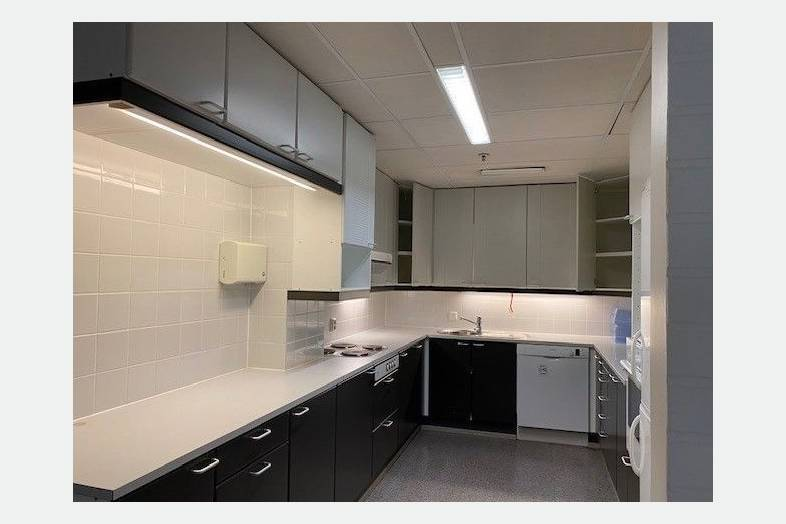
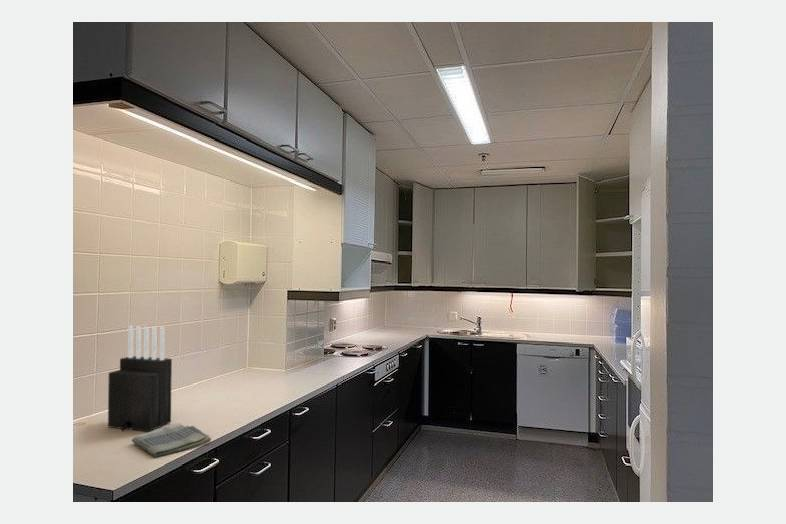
+ dish towel [131,422,212,458]
+ knife block [107,325,173,433]
